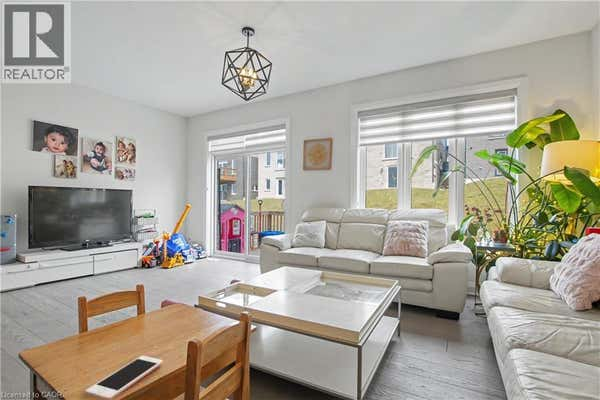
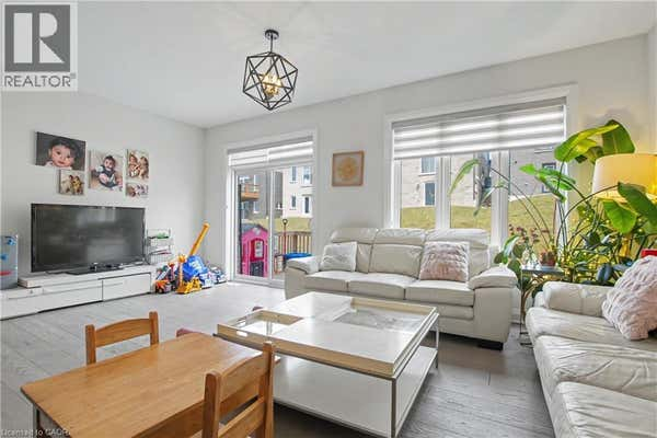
- cell phone [84,355,164,400]
